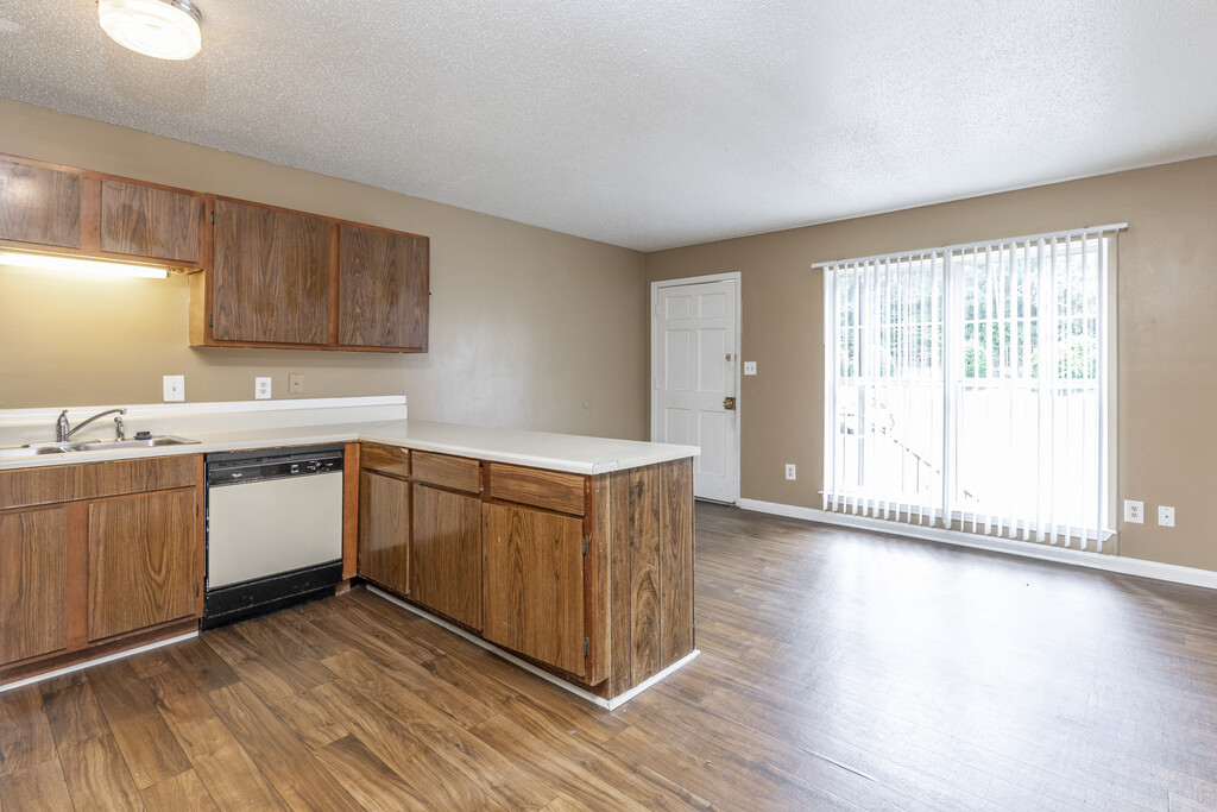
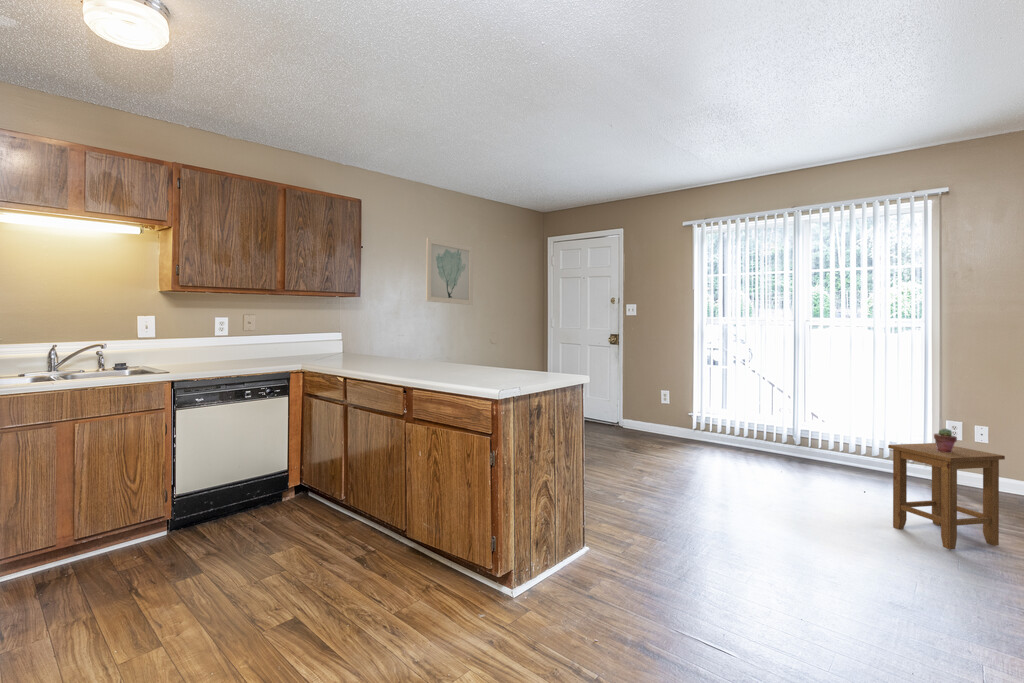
+ wall art [425,237,474,306]
+ stool [887,442,1006,550]
+ potted succulent [933,427,958,453]
